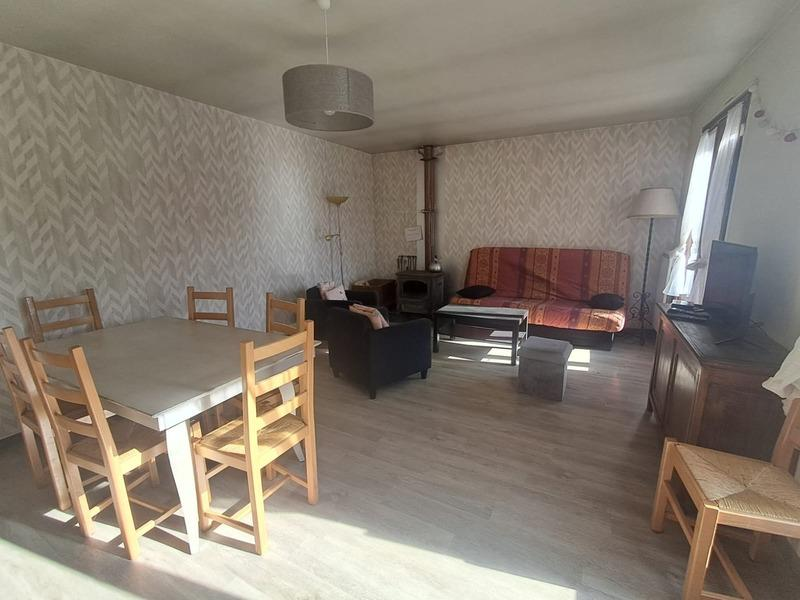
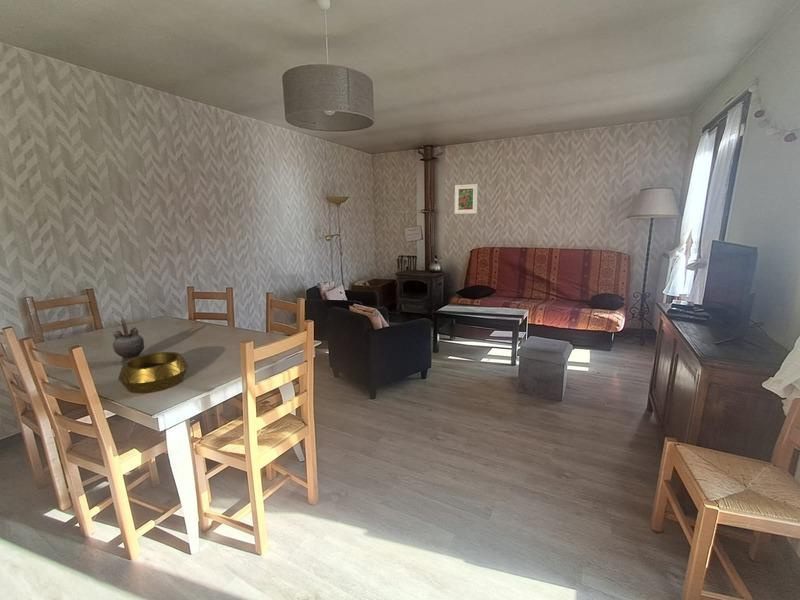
+ decorative bowl [117,351,189,394]
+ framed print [453,183,479,215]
+ teapot [112,317,146,364]
